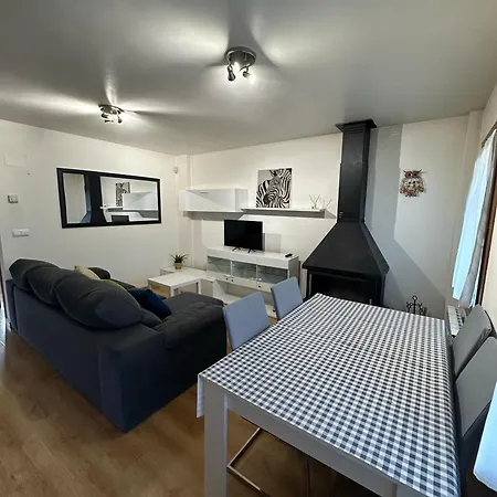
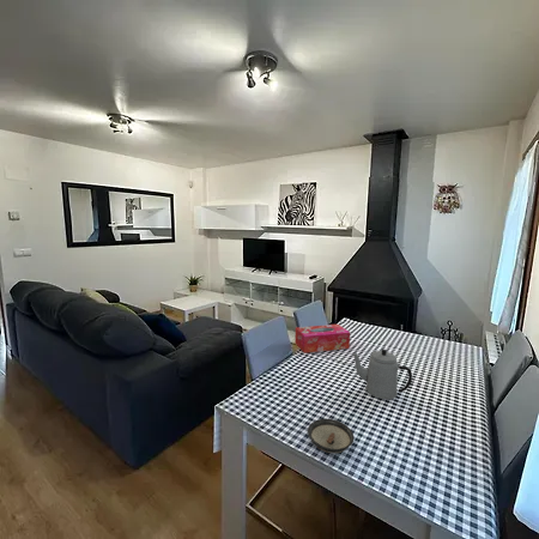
+ teapot [351,349,413,400]
+ saucer [307,418,356,454]
+ tissue box [293,323,351,355]
